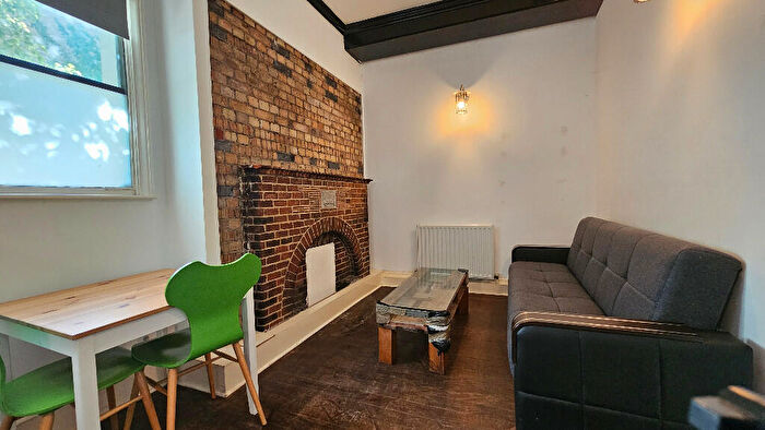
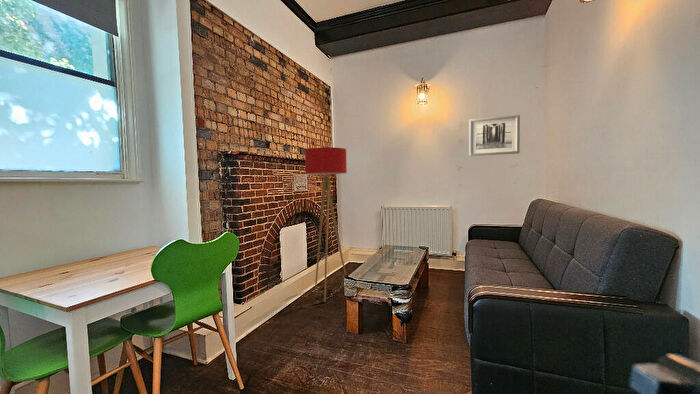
+ floor lamp [304,146,348,303]
+ wall art [468,114,521,157]
